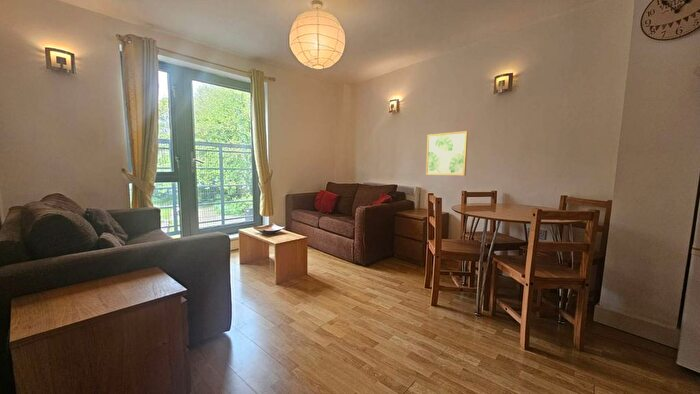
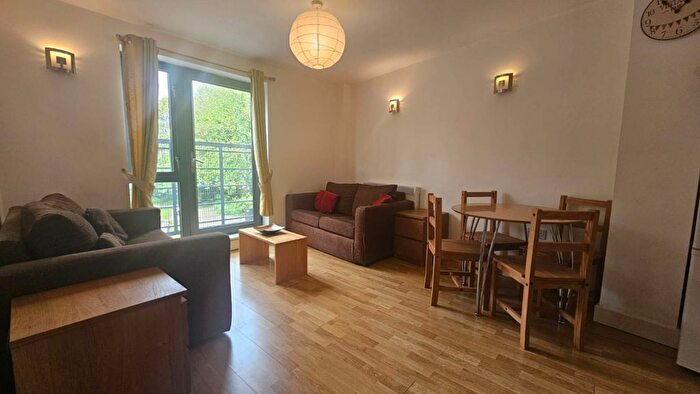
- wall art [425,130,469,176]
